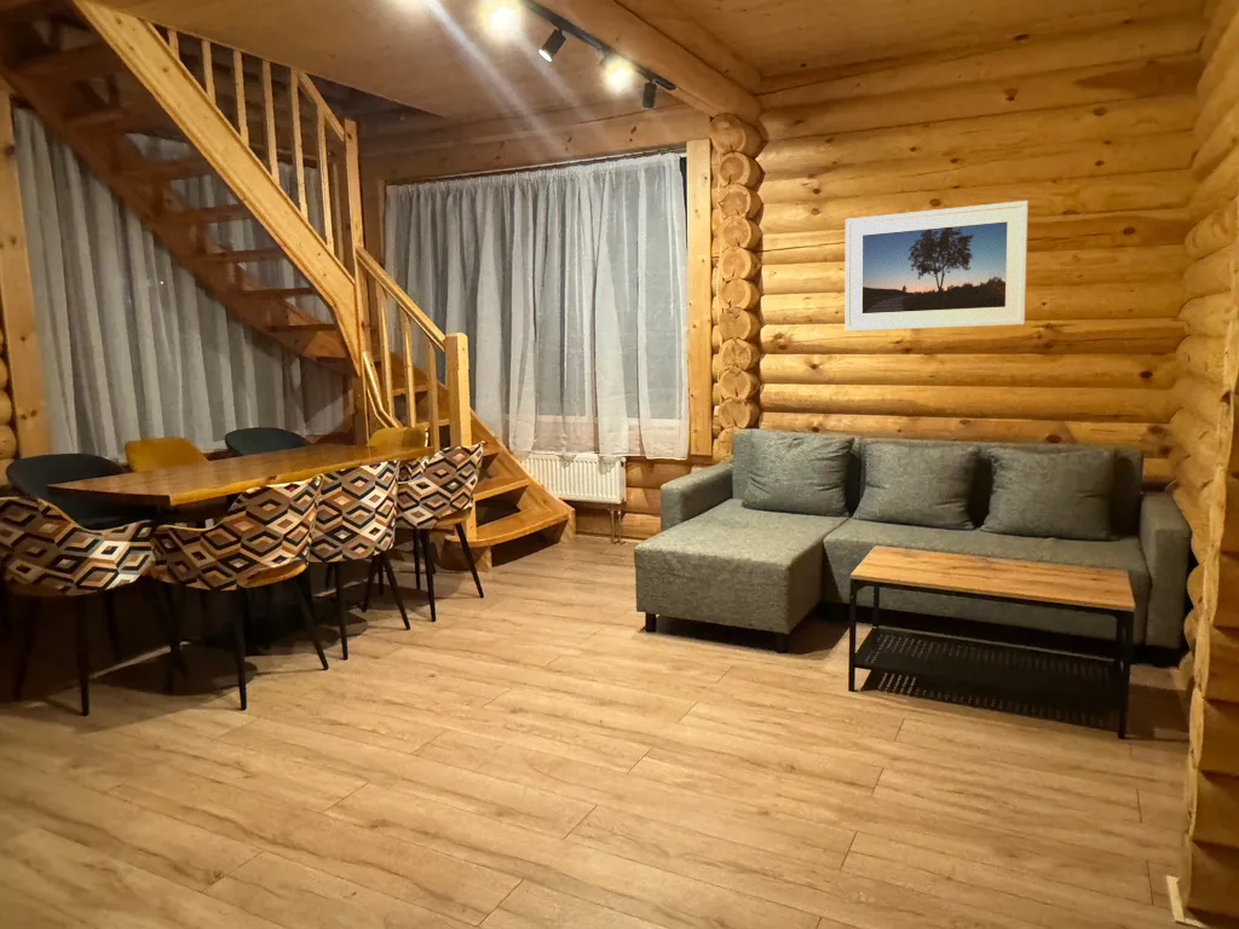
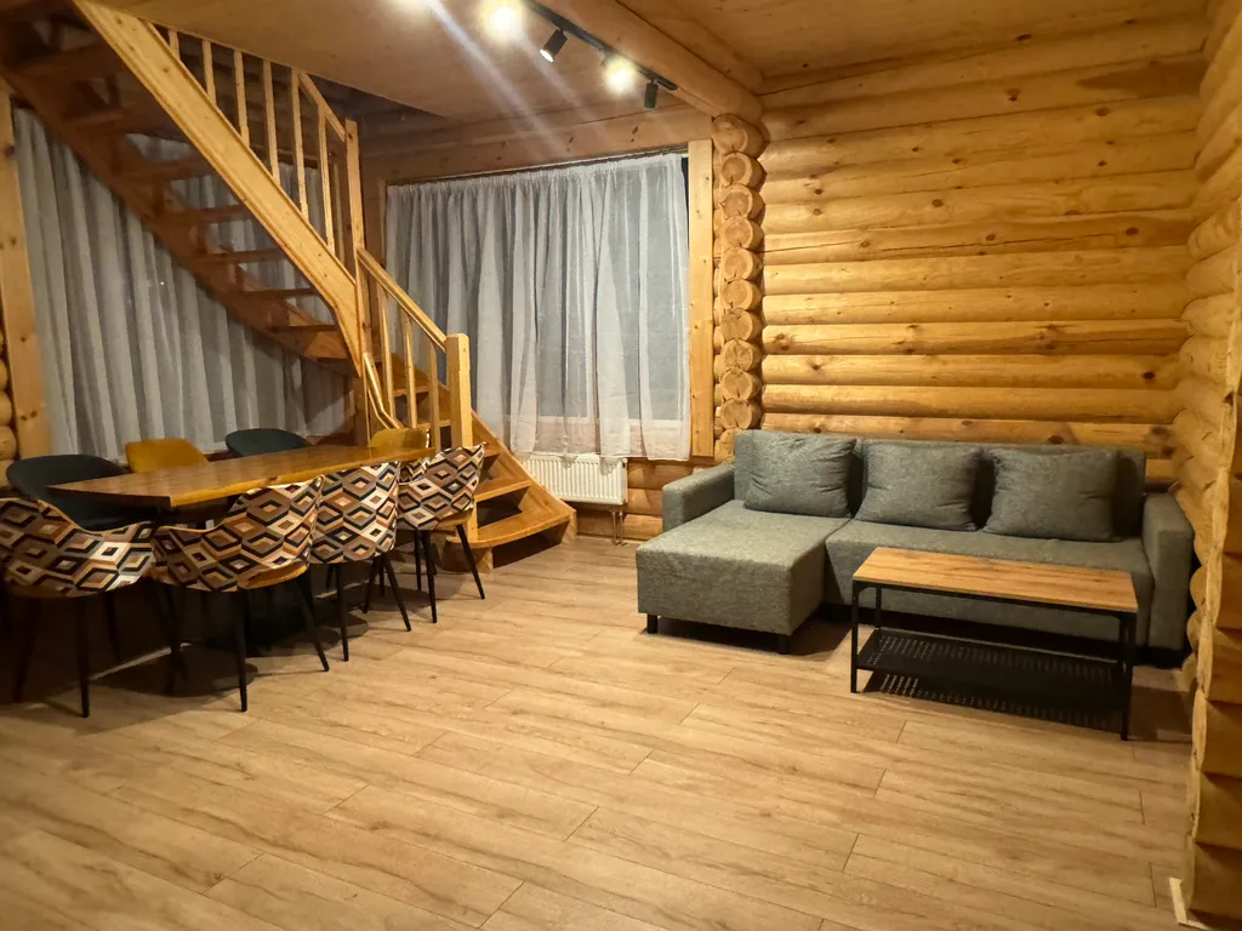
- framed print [845,200,1030,333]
